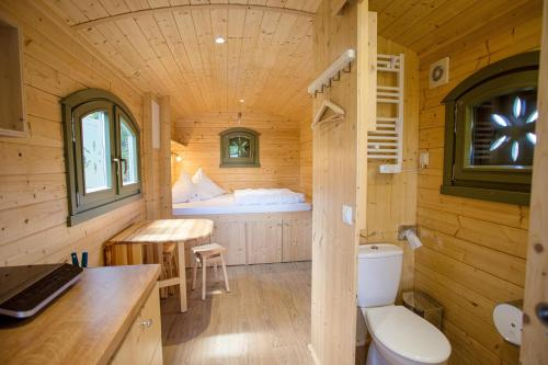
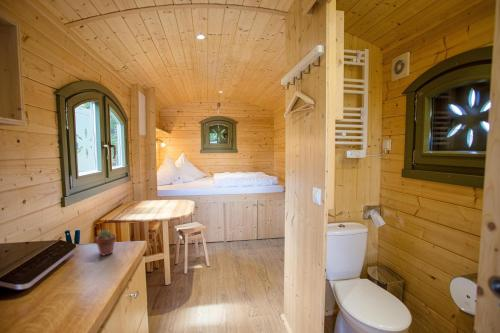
+ potted succulent [94,228,117,257]
